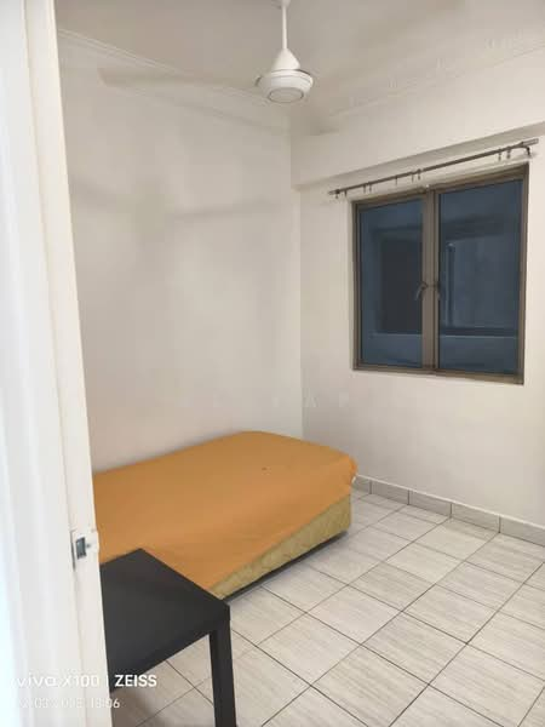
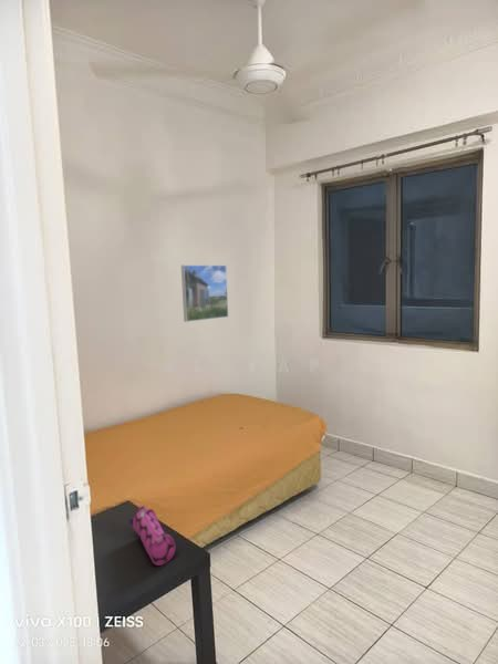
+ pencil case [127,505,176,567]
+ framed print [180,264,229,323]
